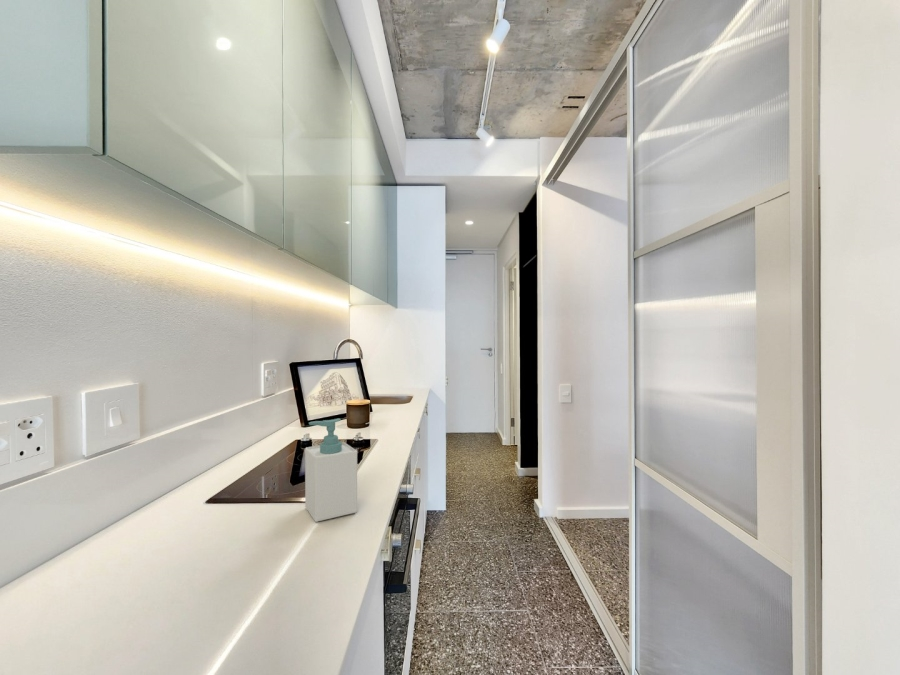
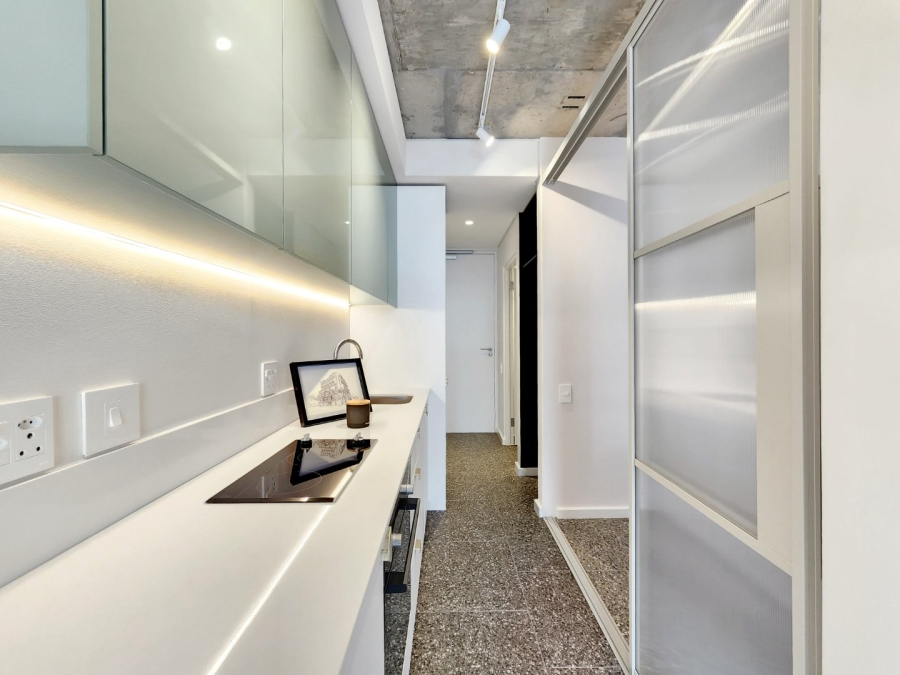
- soap bottle [304,417,358,523]
